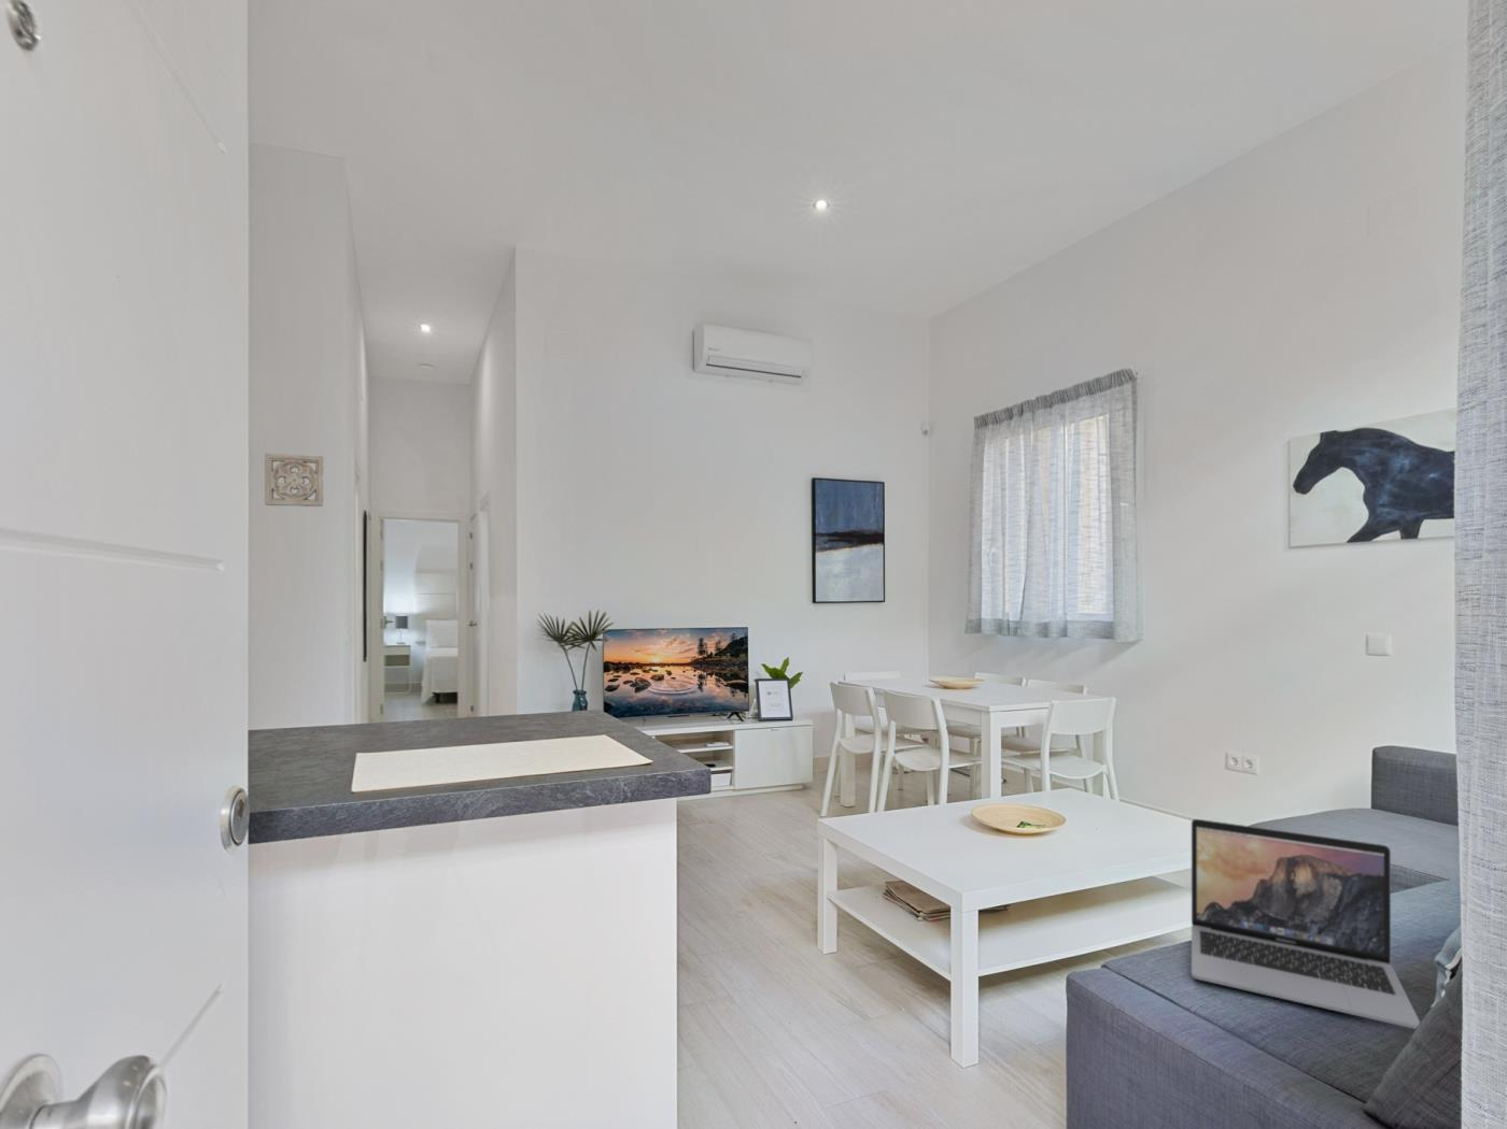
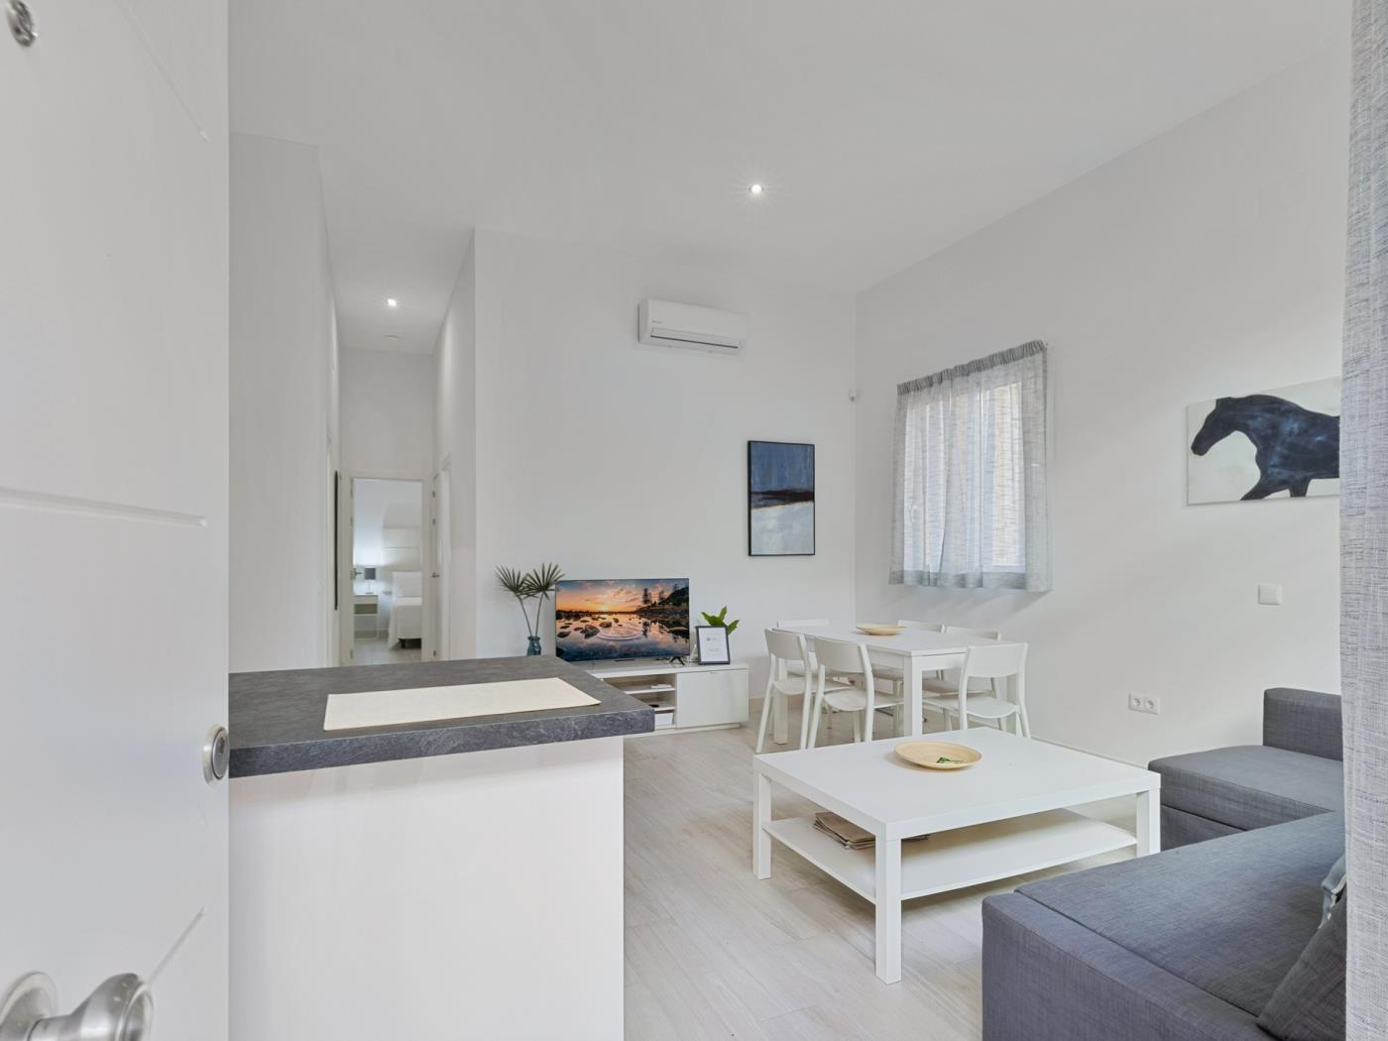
- wall ornament [263,453,324,508]
- laptop [1190,818,1420,1031]
